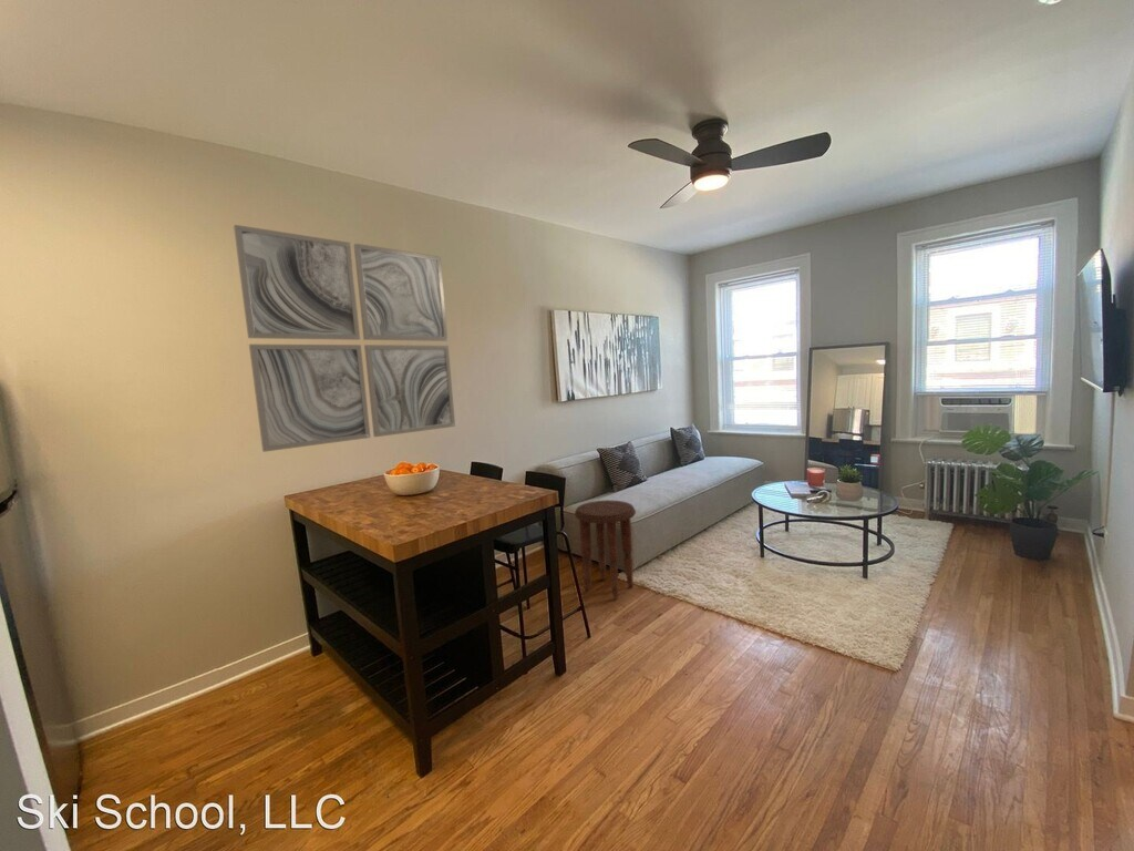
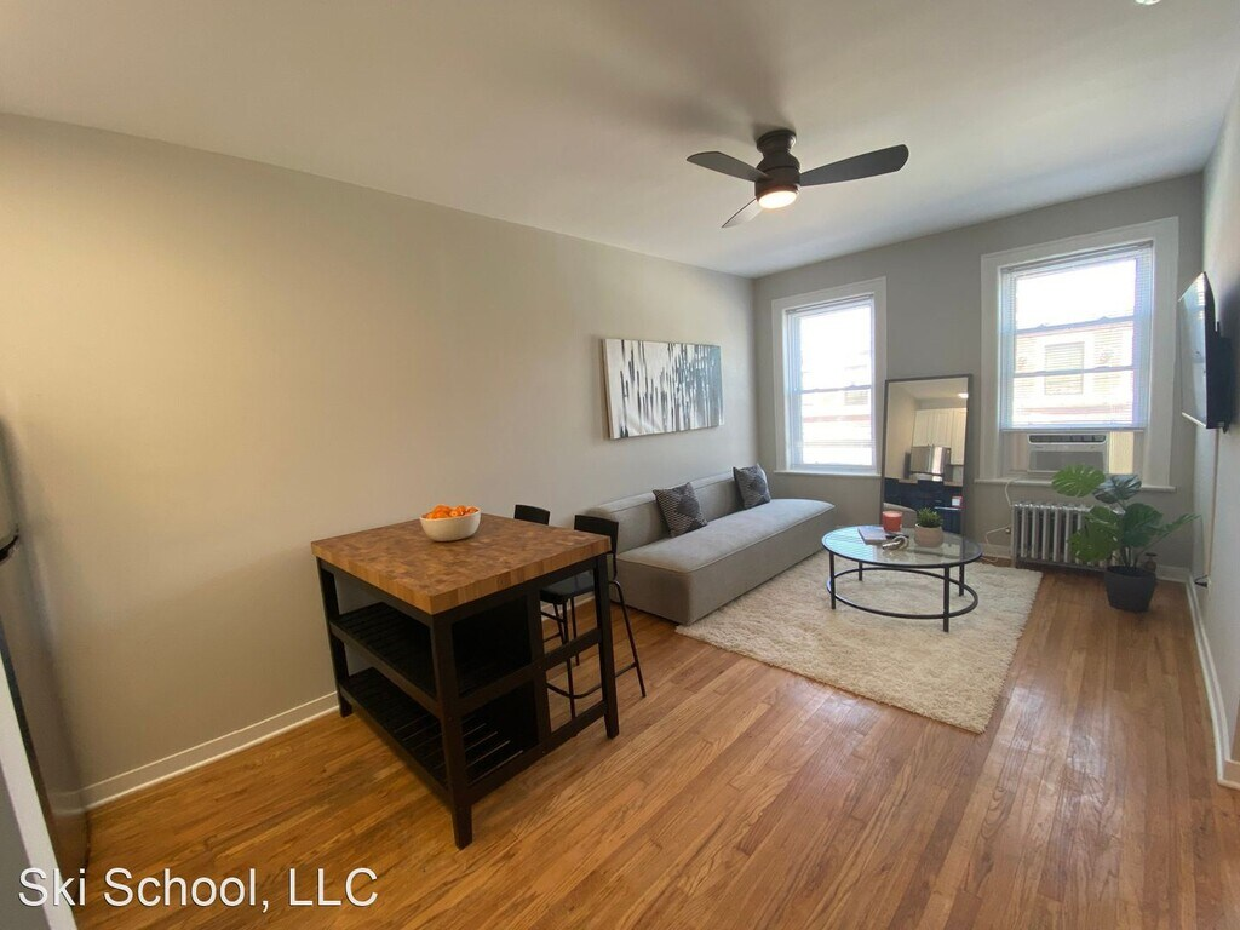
- side table [574,499,637,601]
- wall art [233,224,456,453]
